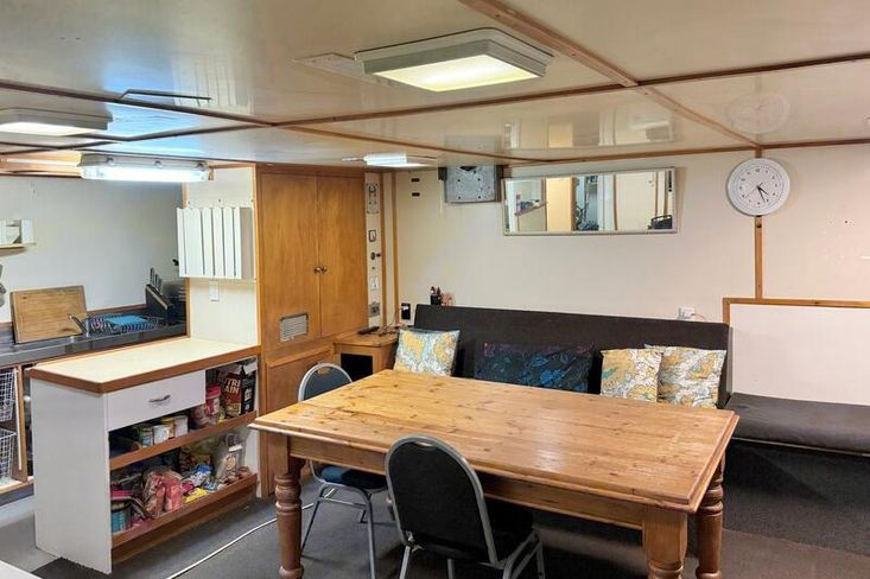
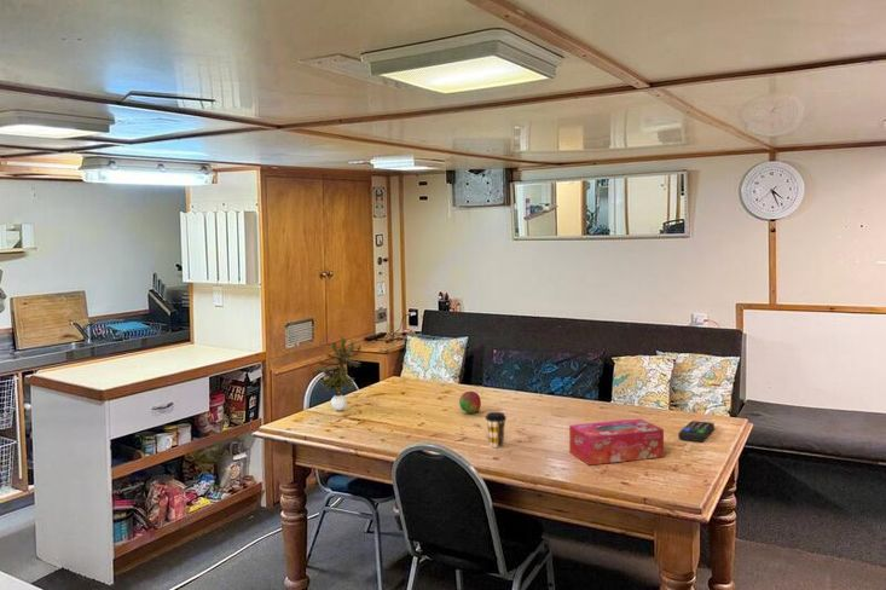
+ potted plant [313,334,363,411]
+ fruit [458,391,482,415]
+ remote control [678,420,716,442]
+ coffee cup [485,411,508,449]
+ tissue box [568,418,665,465]
